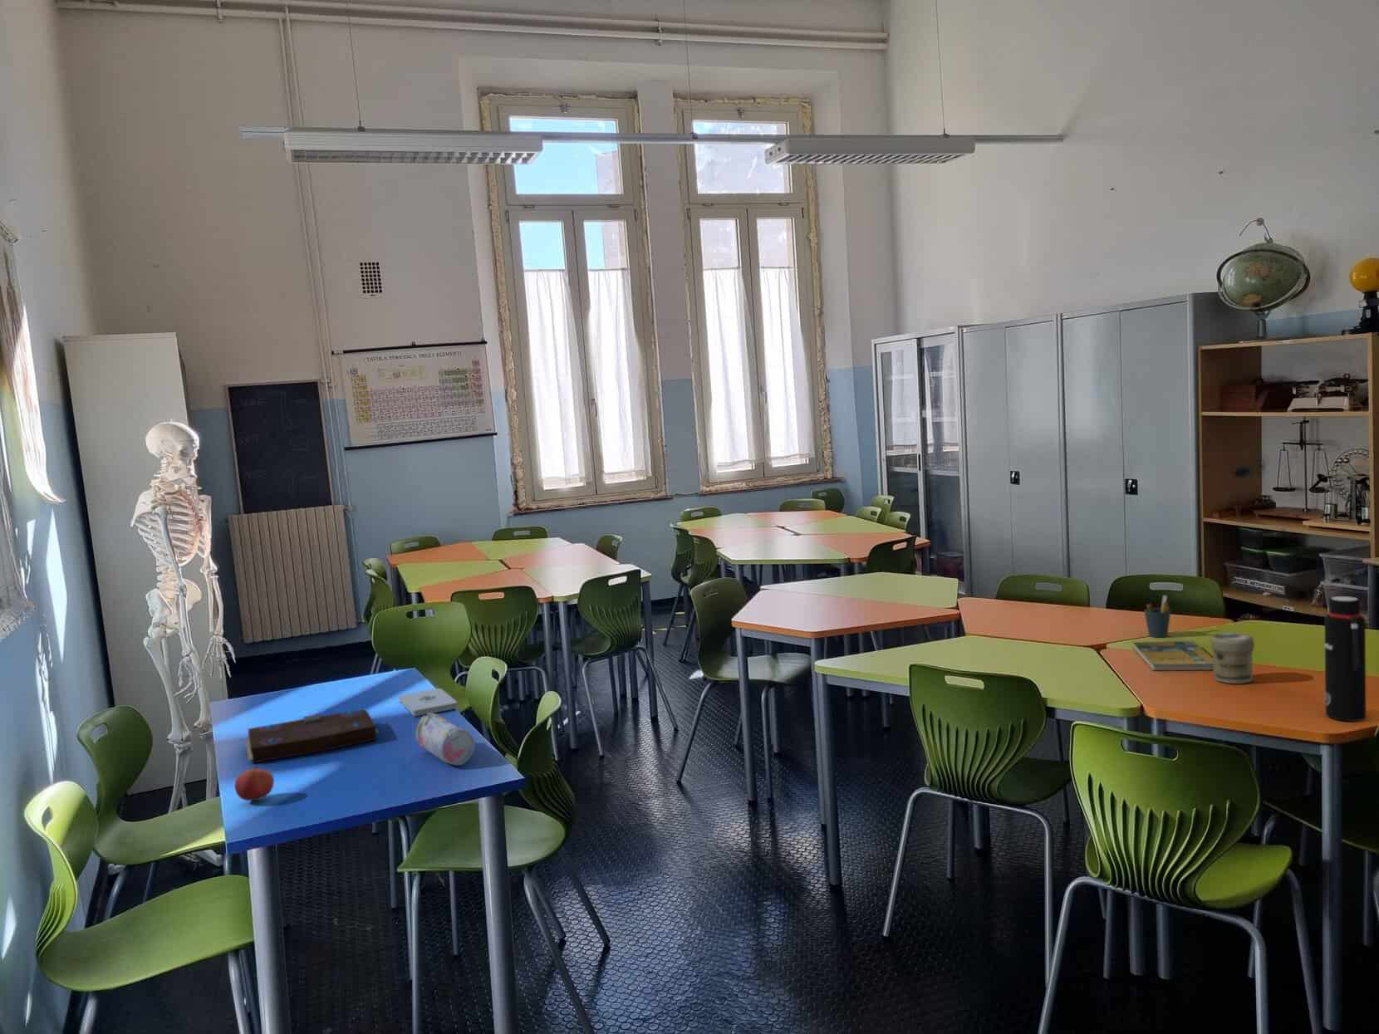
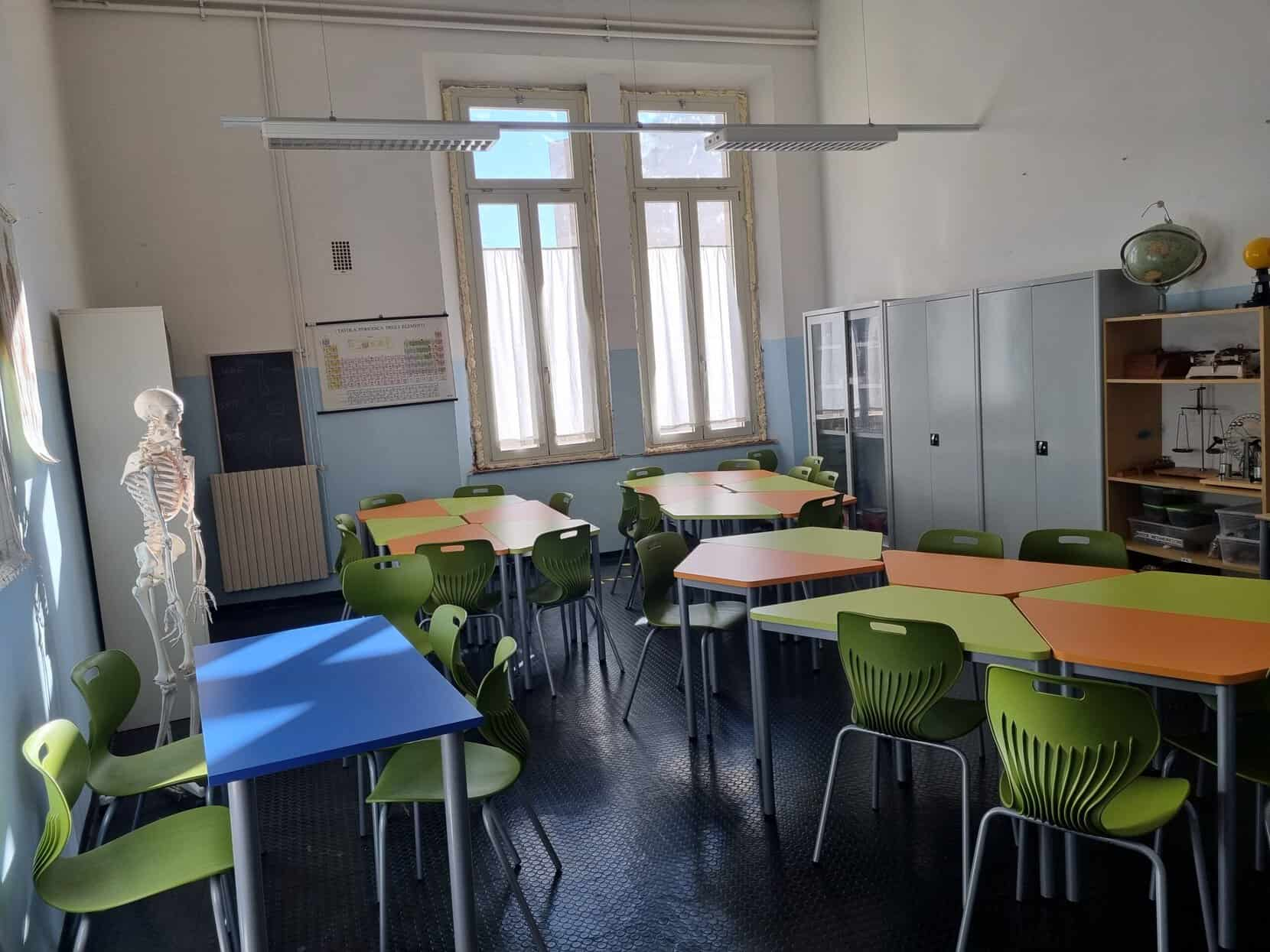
- water bottle [1324,595,1367,721]
- pomegranate [233,766,275,802]
- pencil case [415,713,476,767]
- jar [1211,631,1255,684]
- book [244,708,379,764]
- notepad [397,688,458,717]
- pen holder [1143,594,1173,638]
- booklet [1131,641,1214,671]
